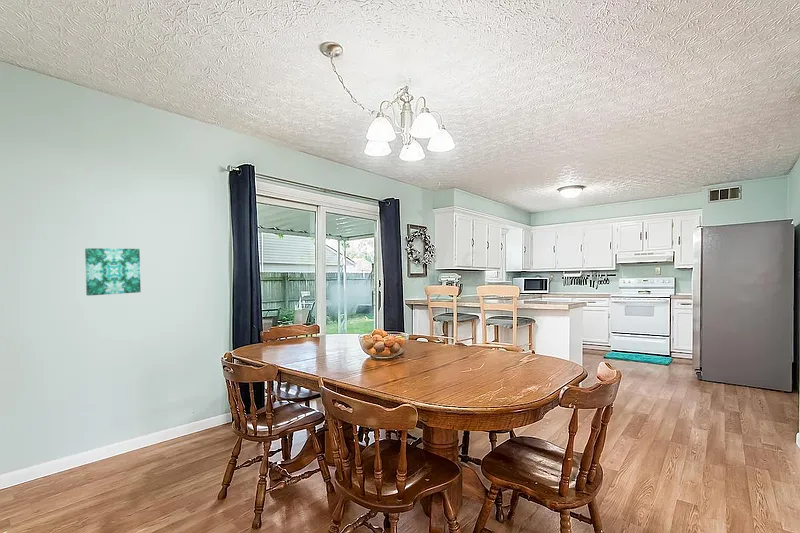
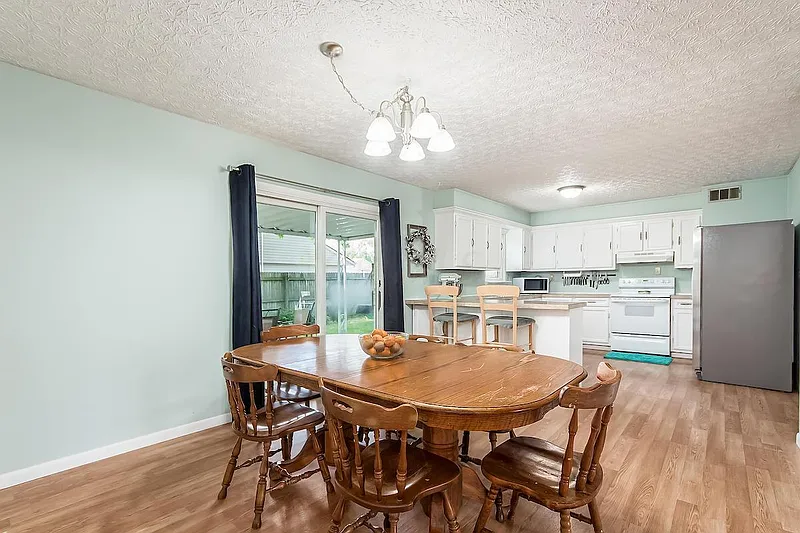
- wall art [84,247,142,297]
